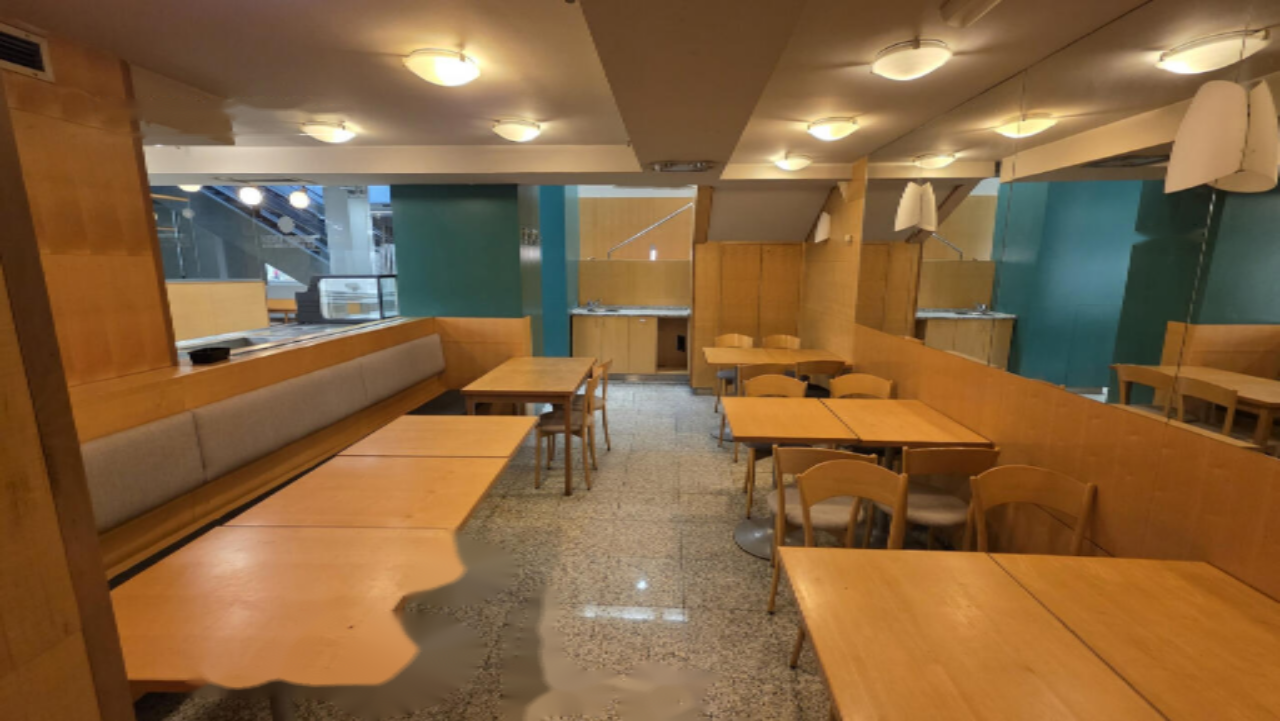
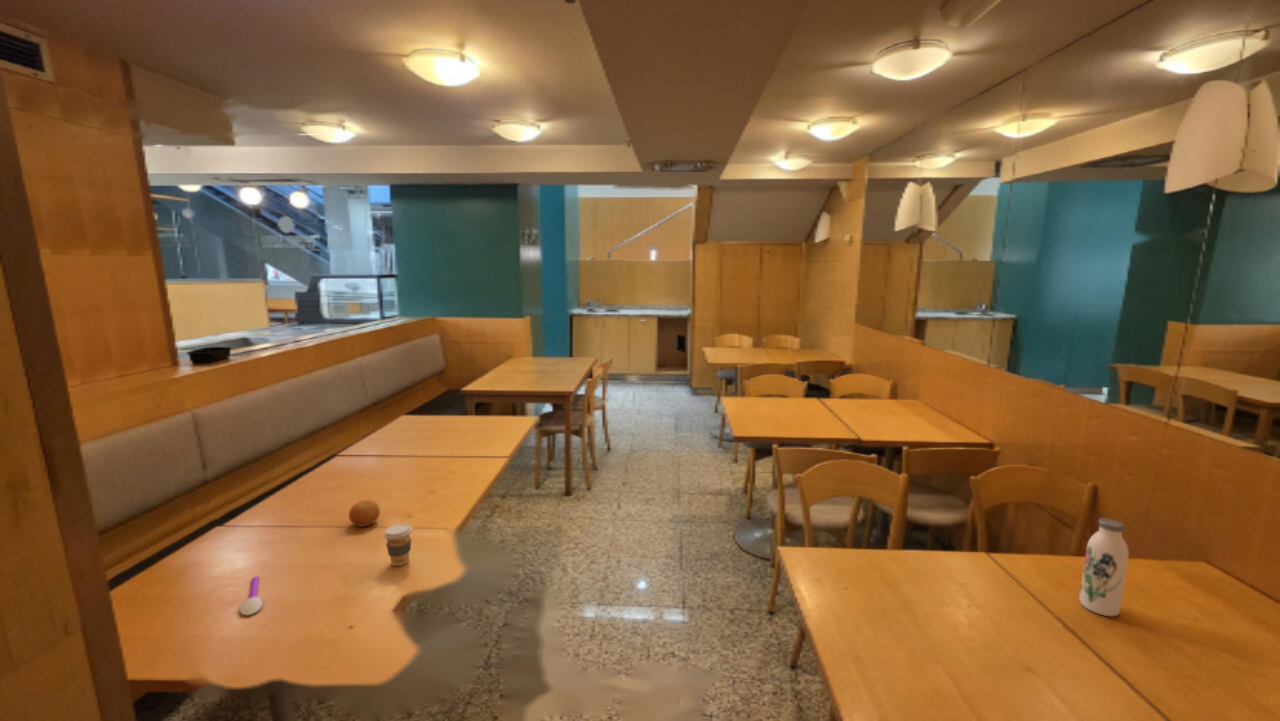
+ water bottle [1078,517,1130,617]
+ fruit [348,499,381,528]
+ coffee cup [382,522,413,567]
+ spoon [239,575,264,617]
